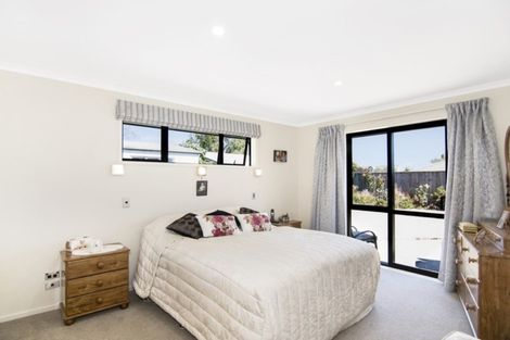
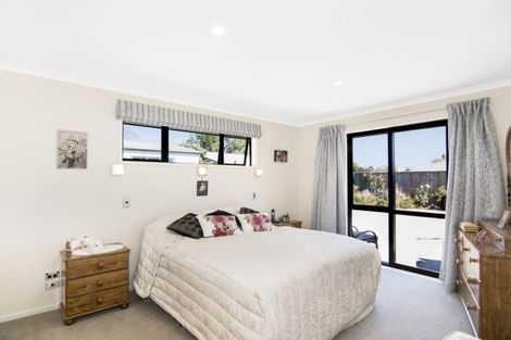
+ wall art [54,128,89,171]
